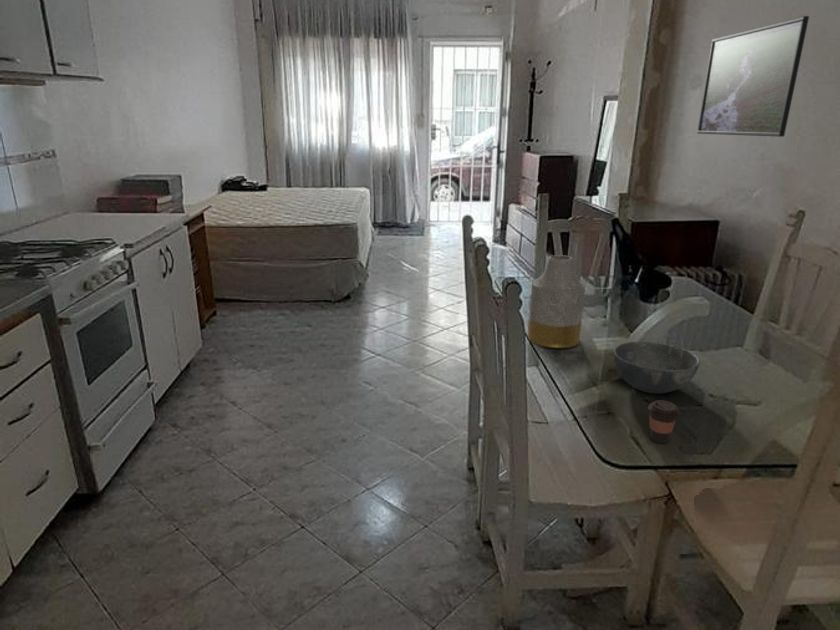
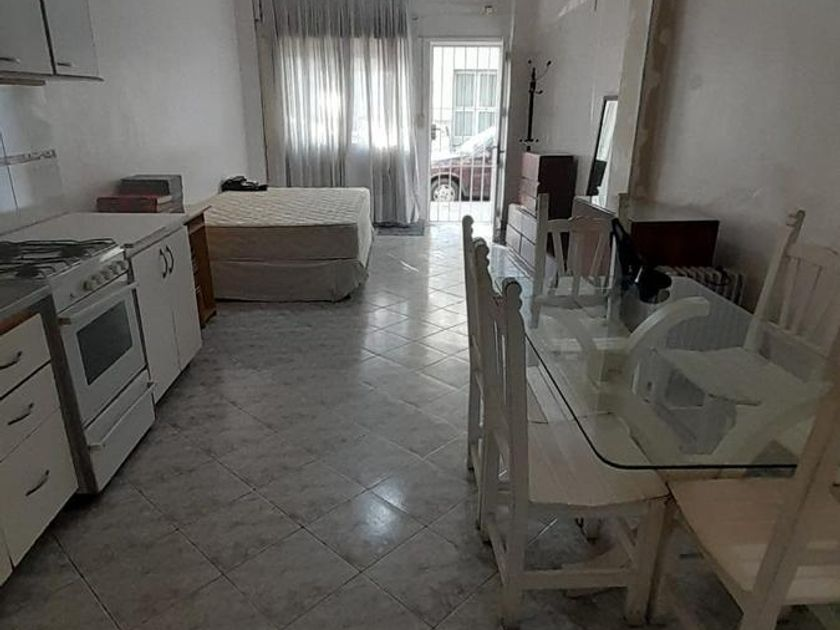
- bowl [612,341,701,394]
- vase [527,254,586,349]
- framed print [696,15,810,138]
- coffee cup [647,399,681,444]
